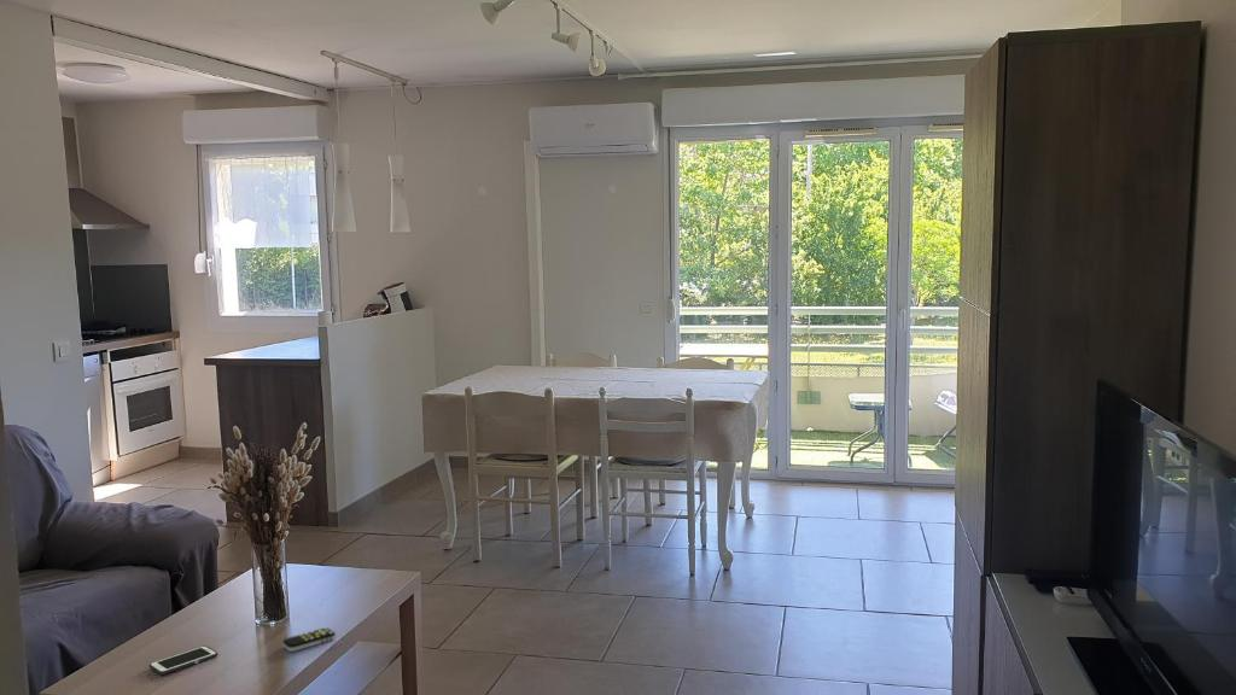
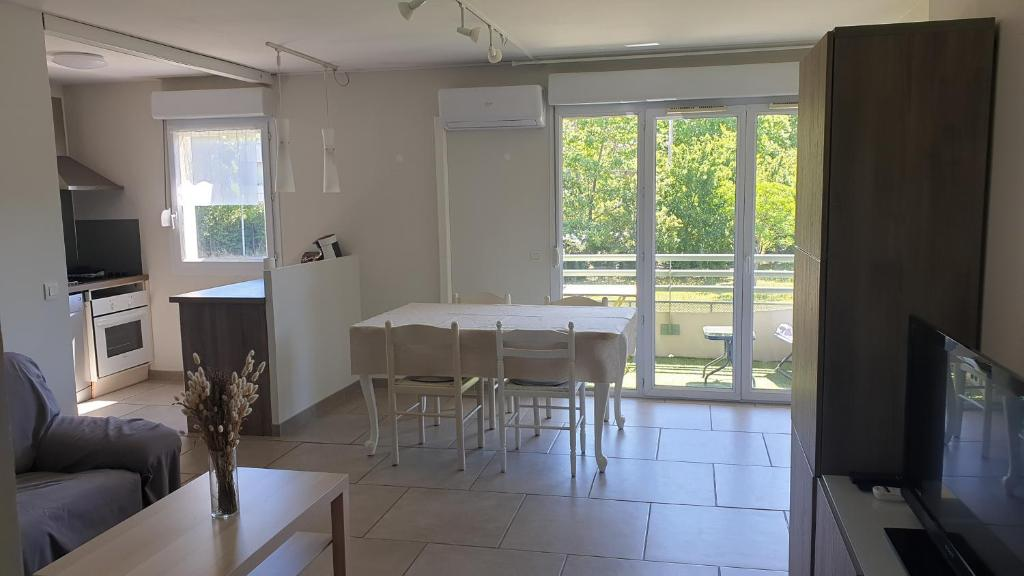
- cell phone [148,644,218,676]
- remote control [282,626,337,653]
